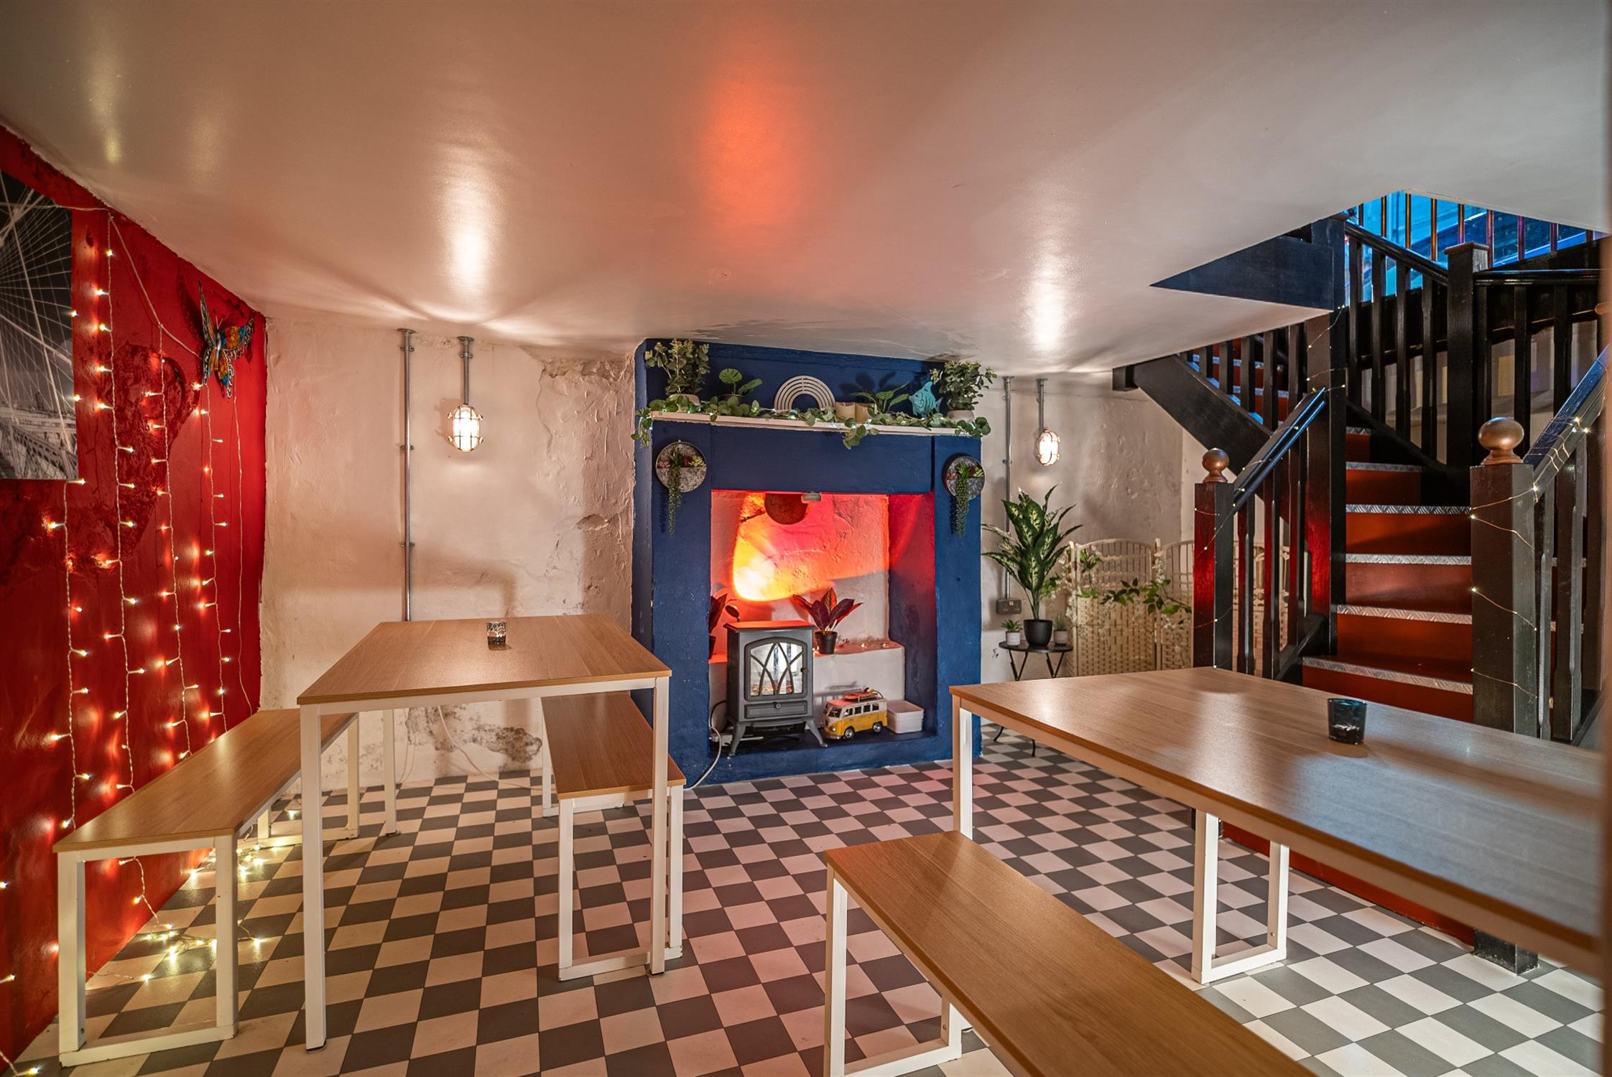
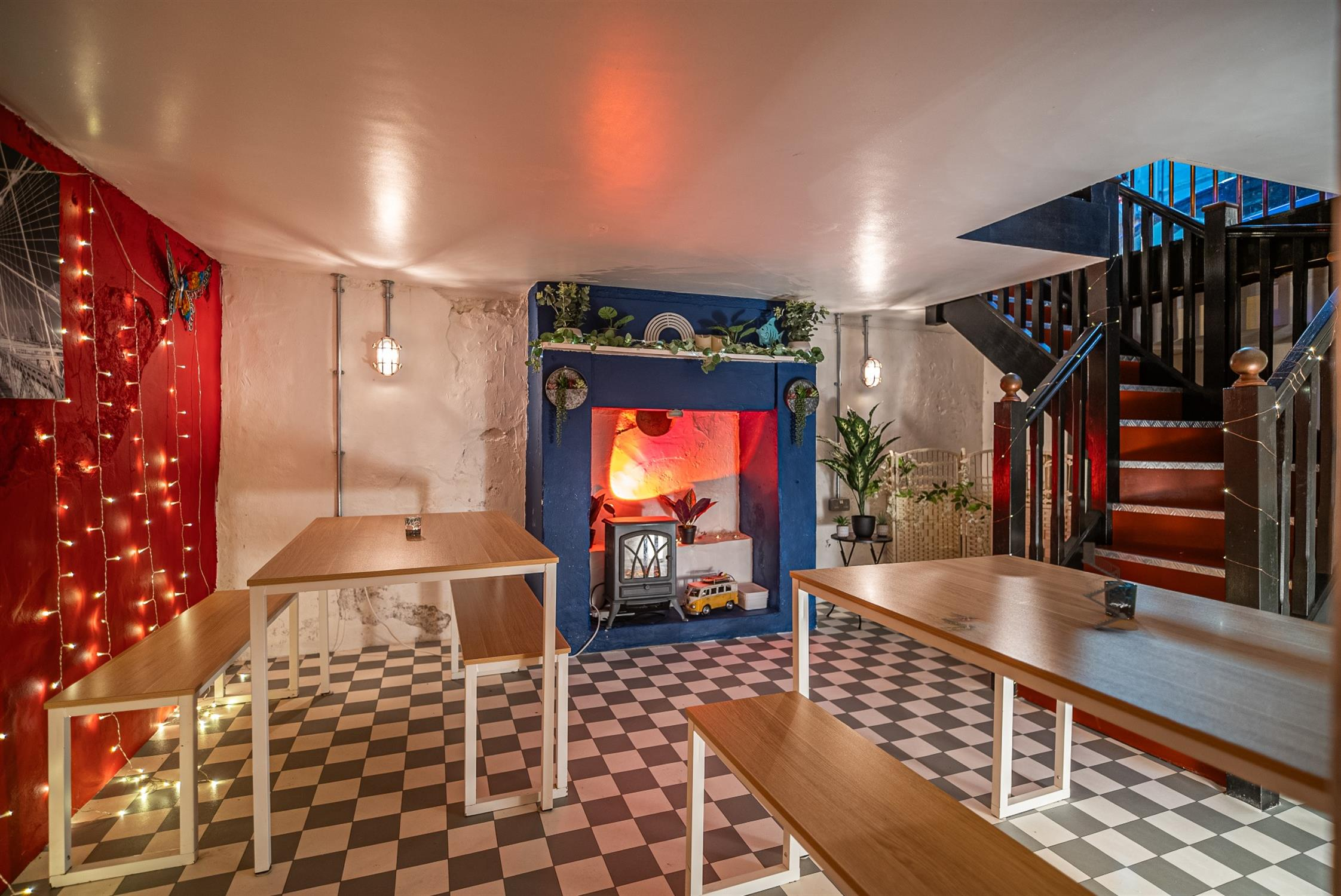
+ dominoes [939,542,1129,630]
